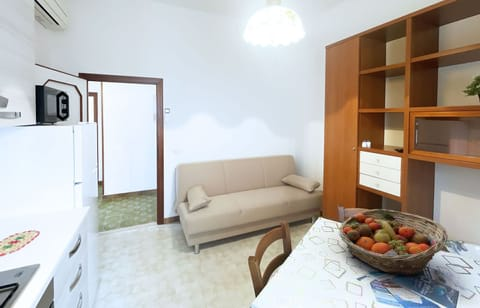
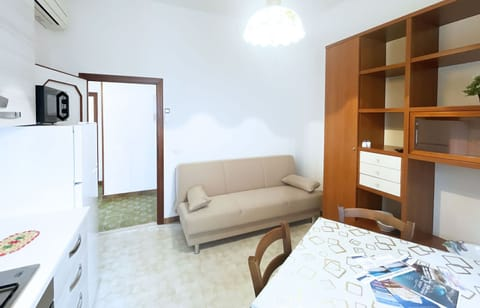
- fruit basket [338,208,449,276]
